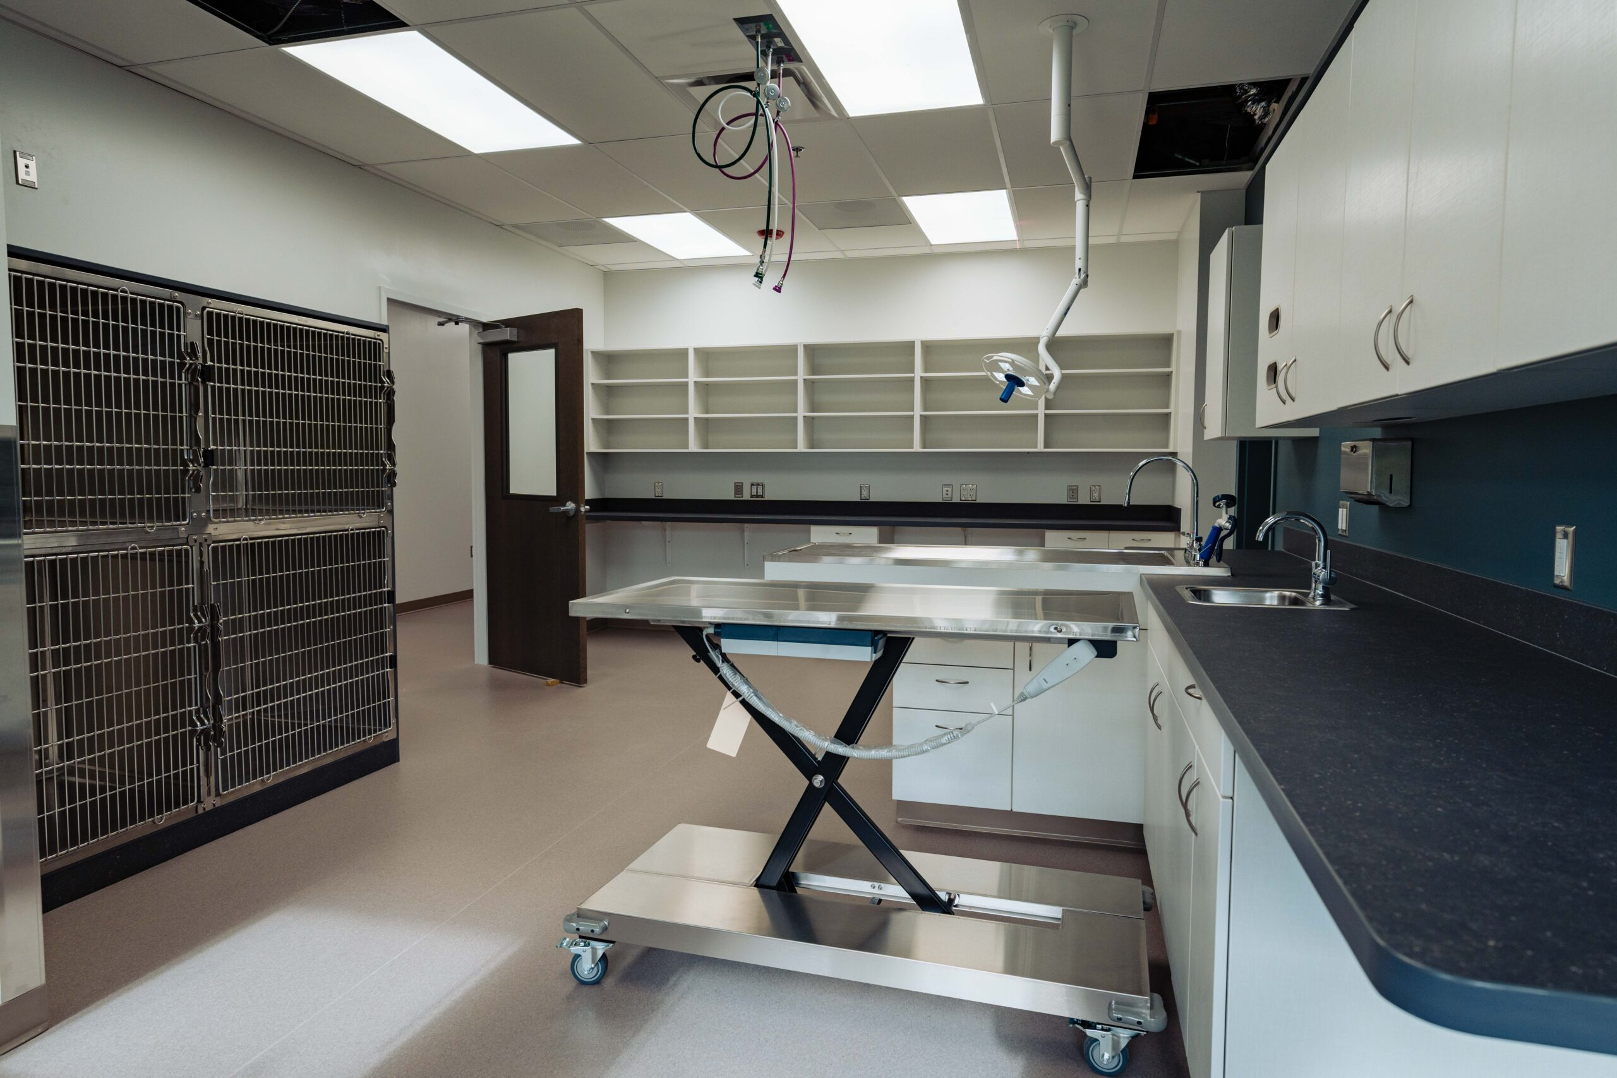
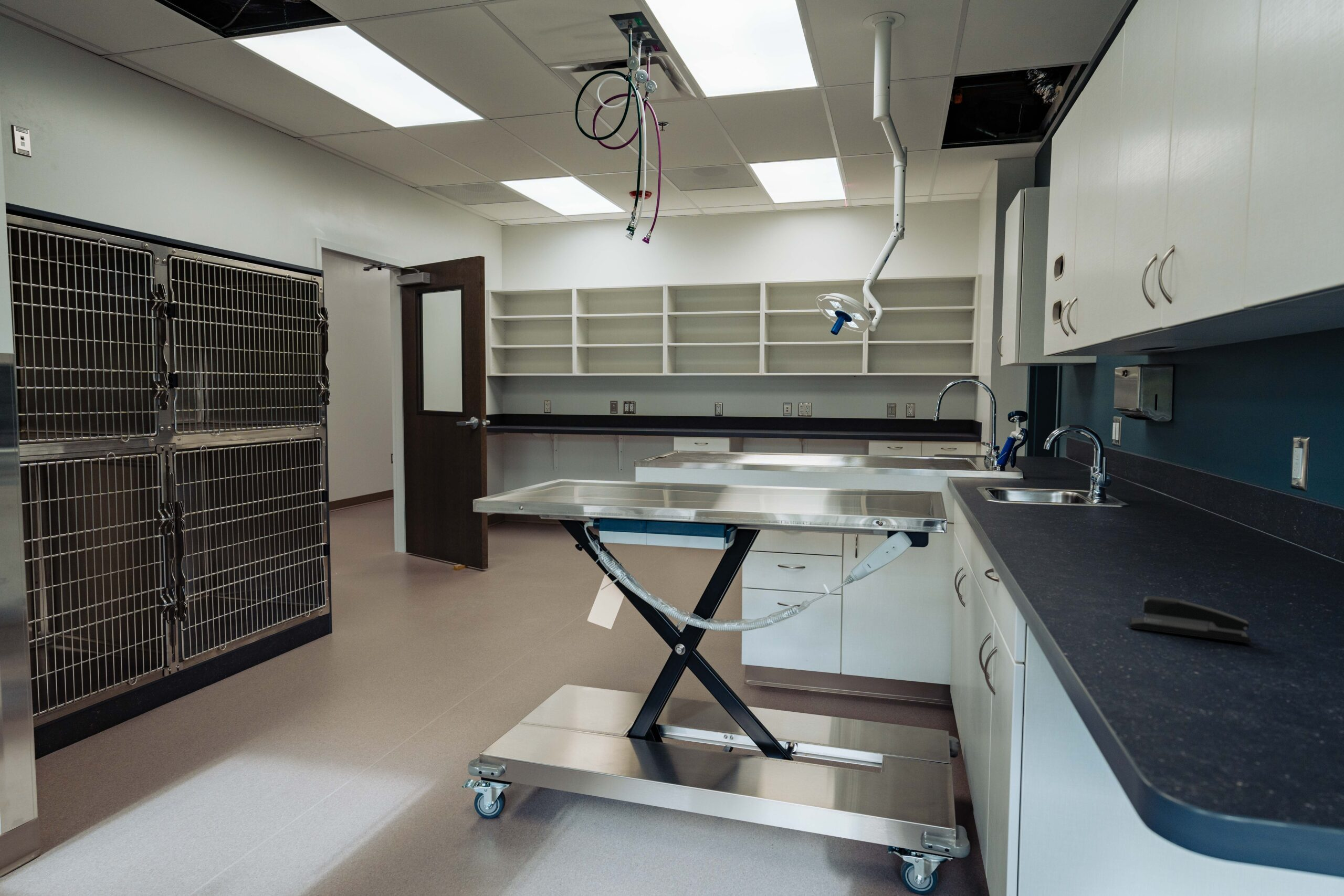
+ stapler [1129,595,1252,644]
